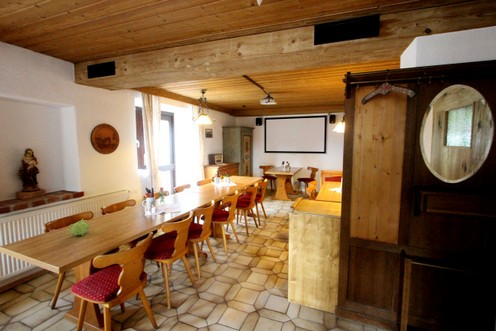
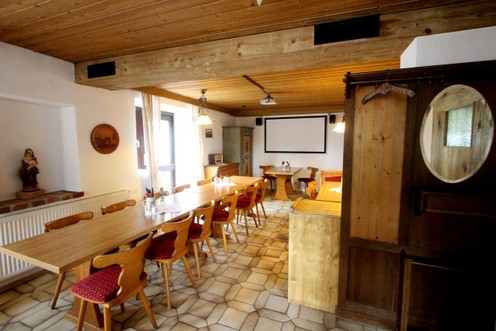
- teapot [68,218,93,237]
